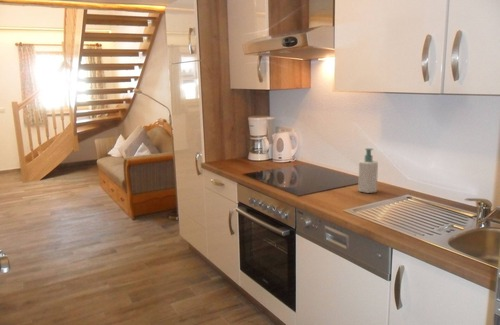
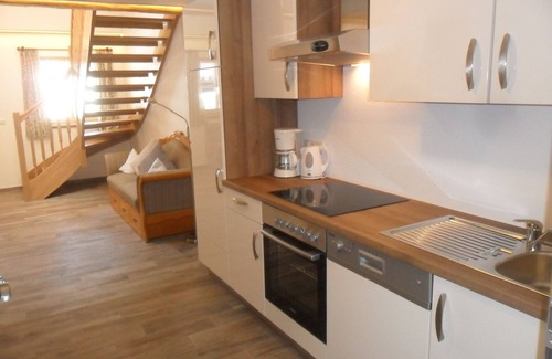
- soap bottle [357,147,379,194]
